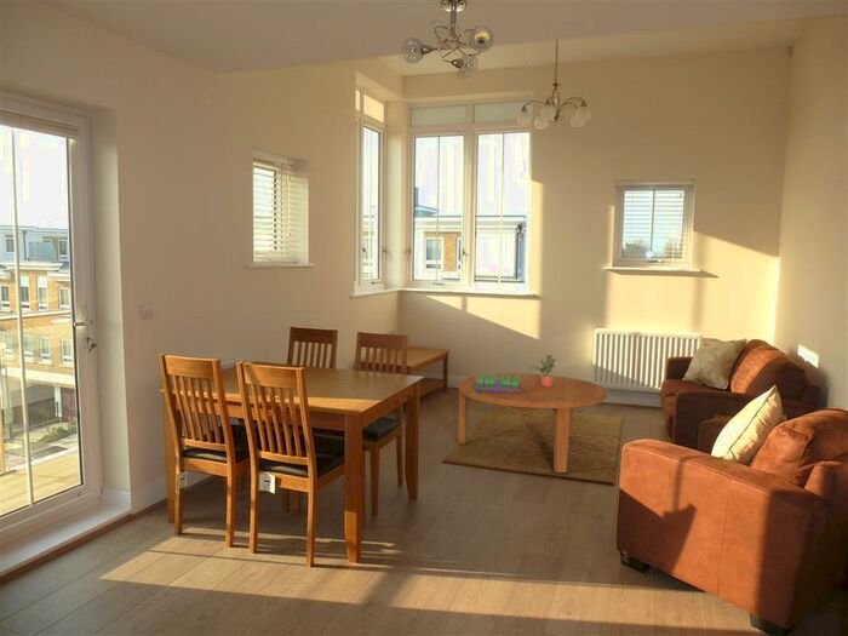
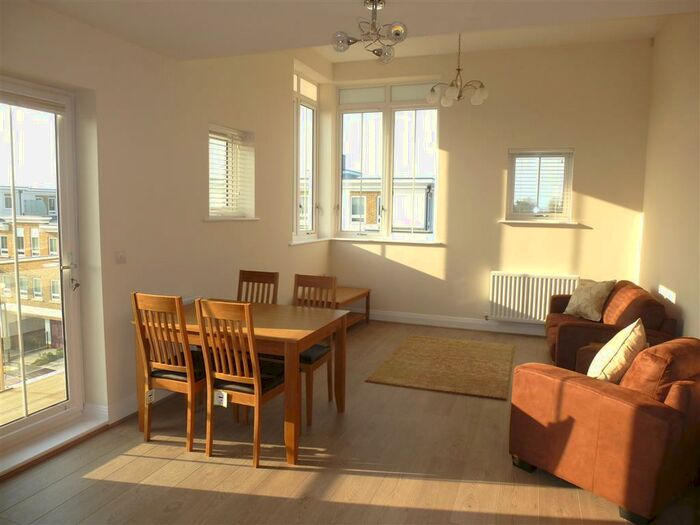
- coffee table [457,372,608,474]
- stack of books [476,373,521,394]
- potted plant [528,354,556,386]
